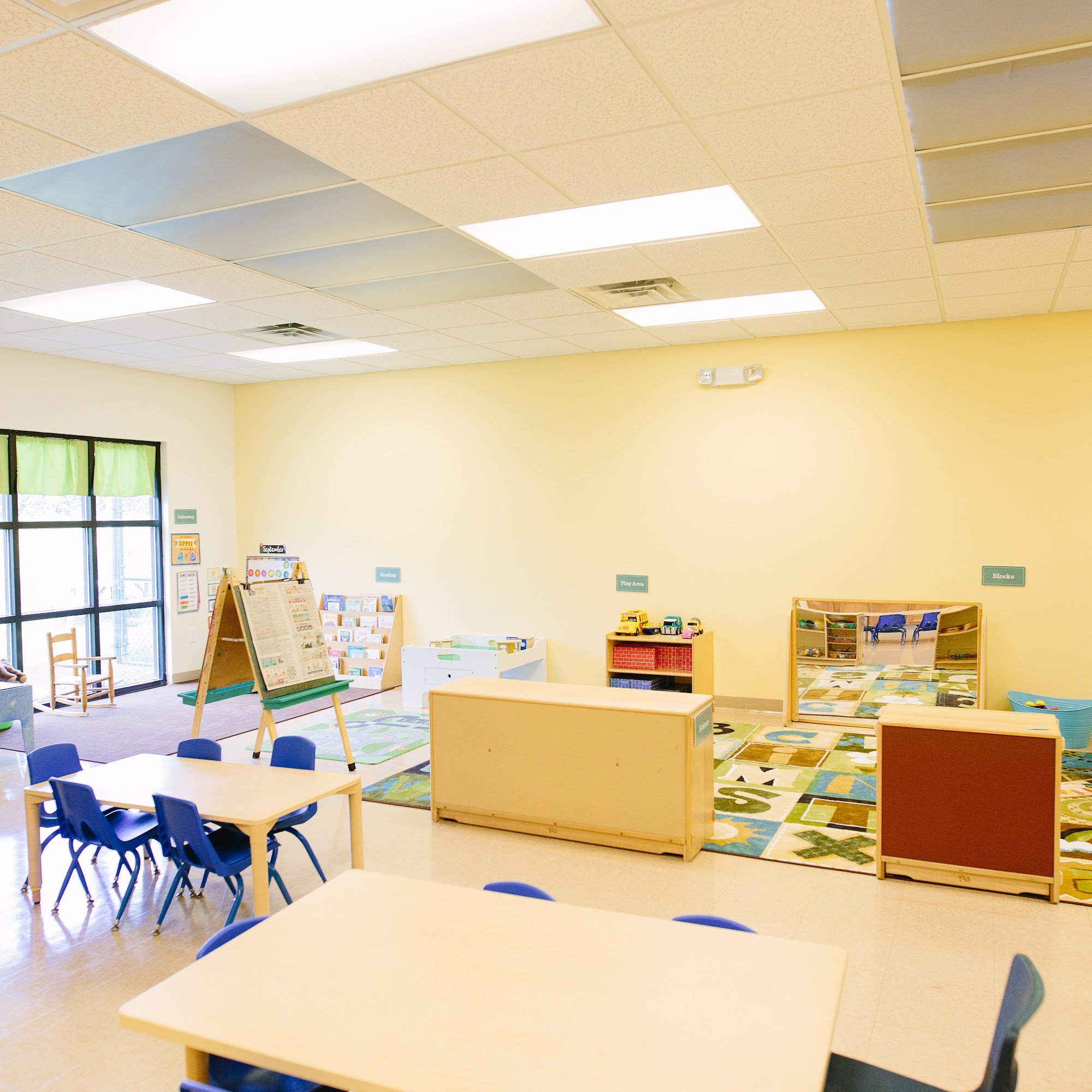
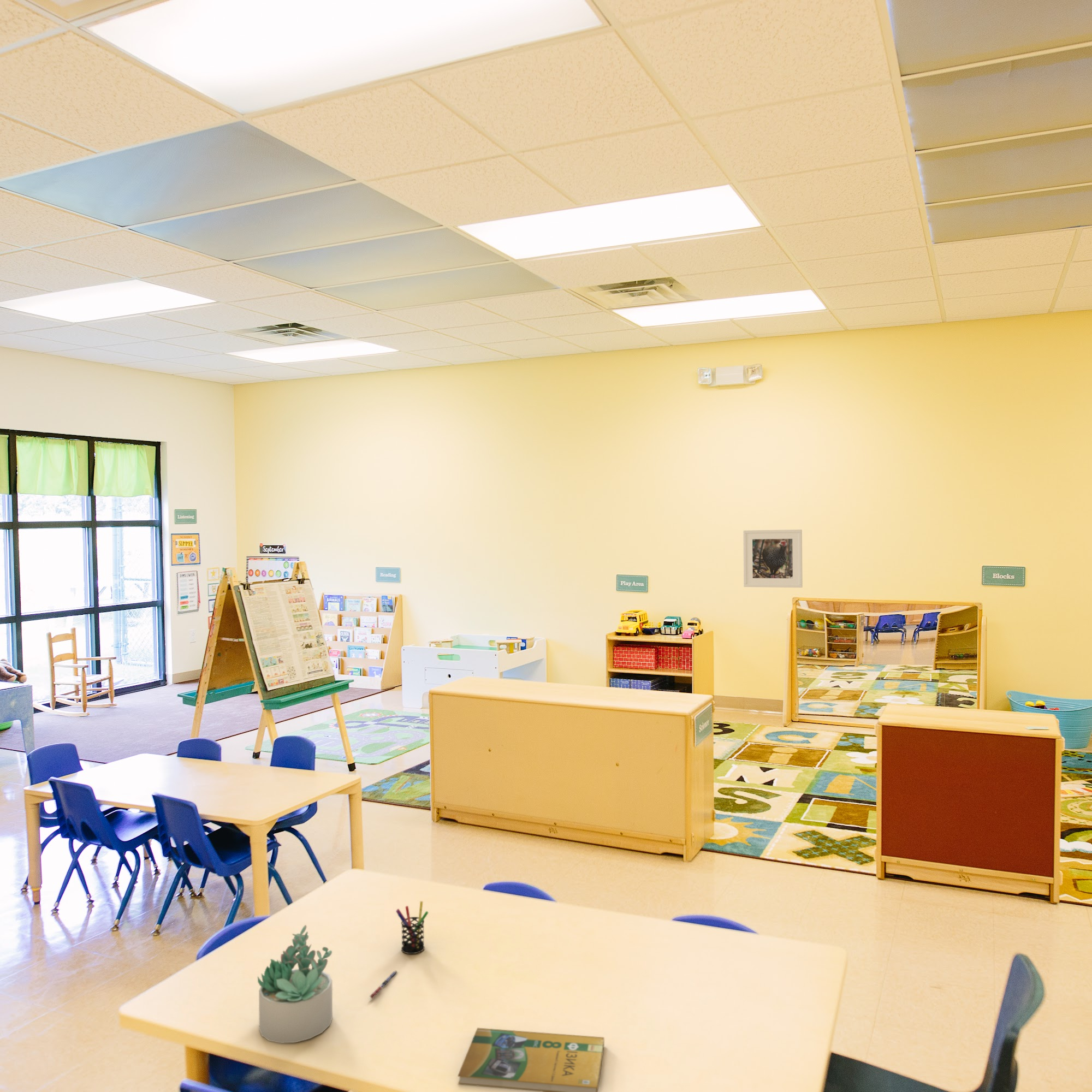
+ pen [369,970,399,999]
+ booklet [457,1027,604,1092]
+ pen holder [395,901,429,954]
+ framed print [743,529,803,588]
+ succulent plant [257,924,333,1044]
